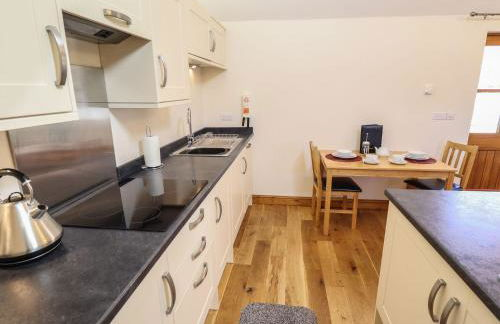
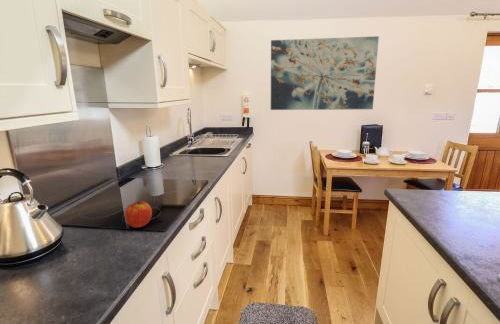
+ apple [124,200,153,228]
+ wall art [270,35,380,111]
